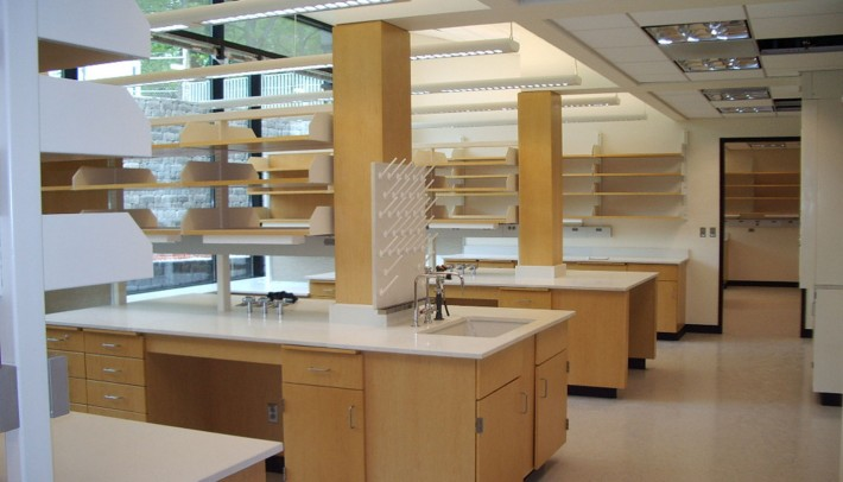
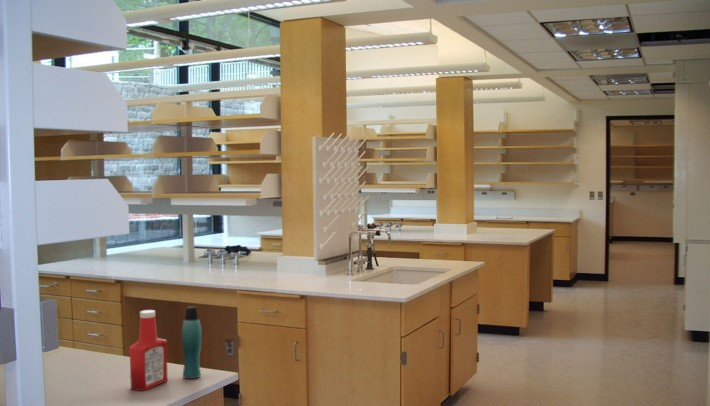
+ soap bottle [129,309,169,392]
+ bottle [181,305,202,380]
